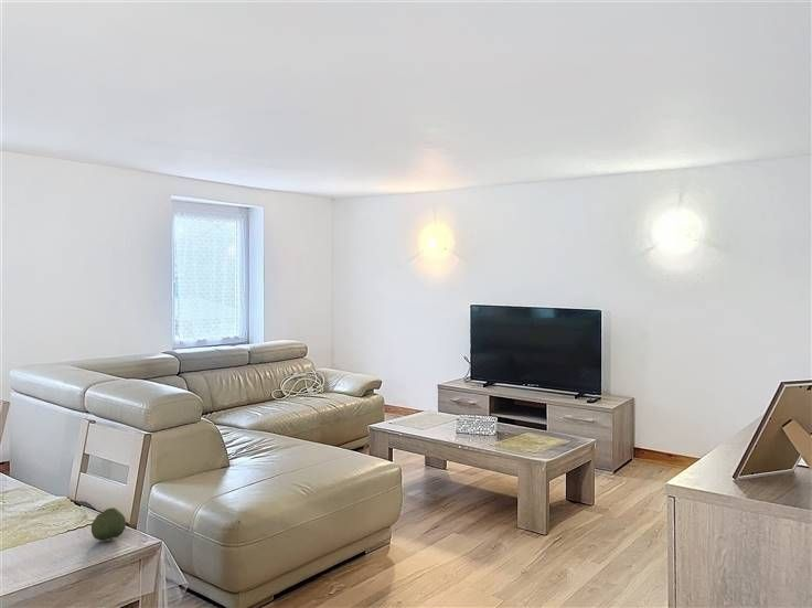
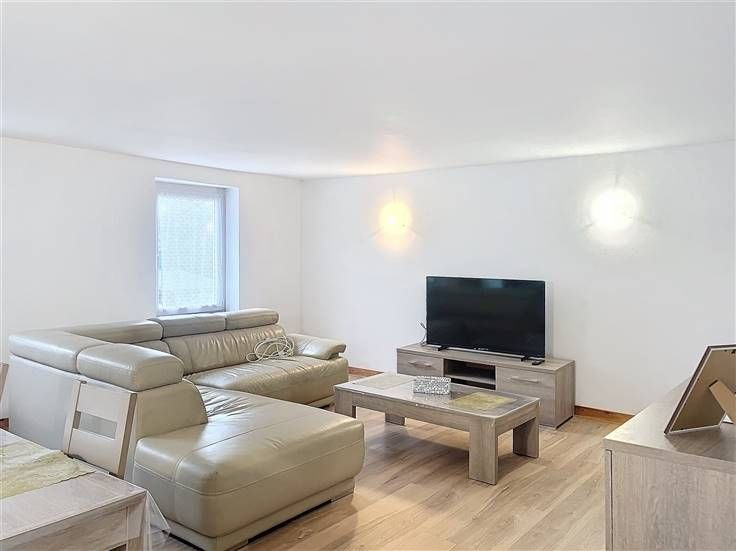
- fruit [90,506,127,543]
